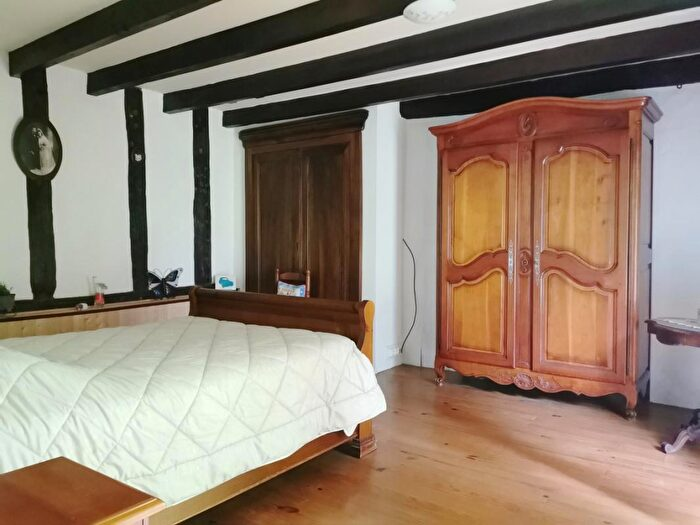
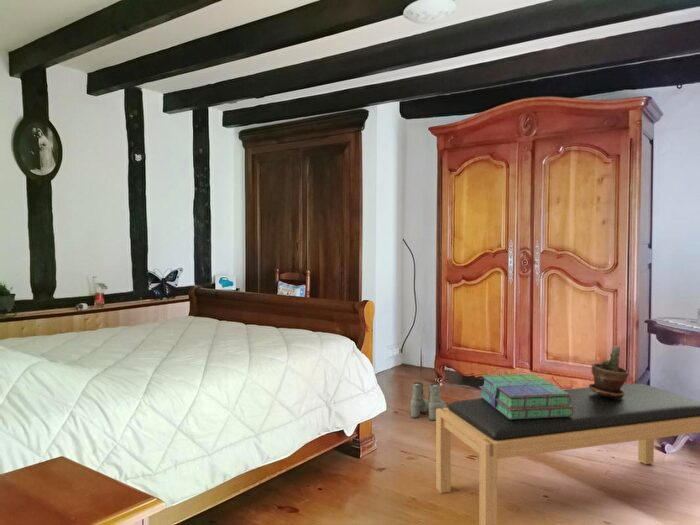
+ stack of books [478,373,574,420]
+ boots [410,381,447,421]
+ potted plant [588,345,630,399]
+ bench [435,383,700,525]
